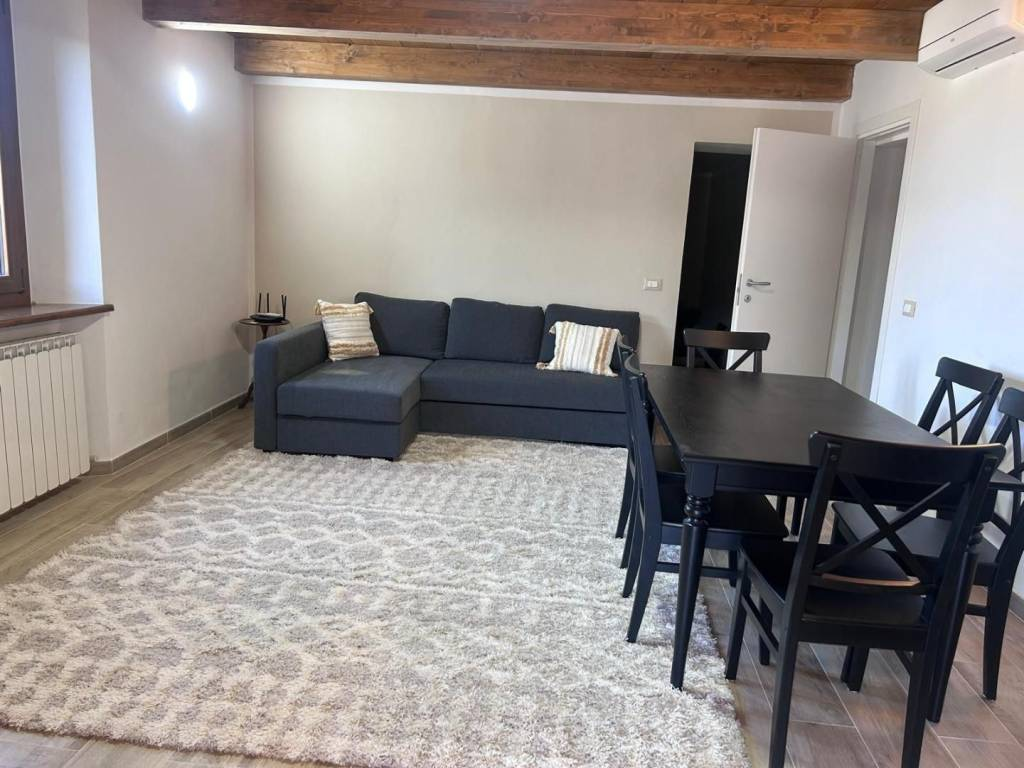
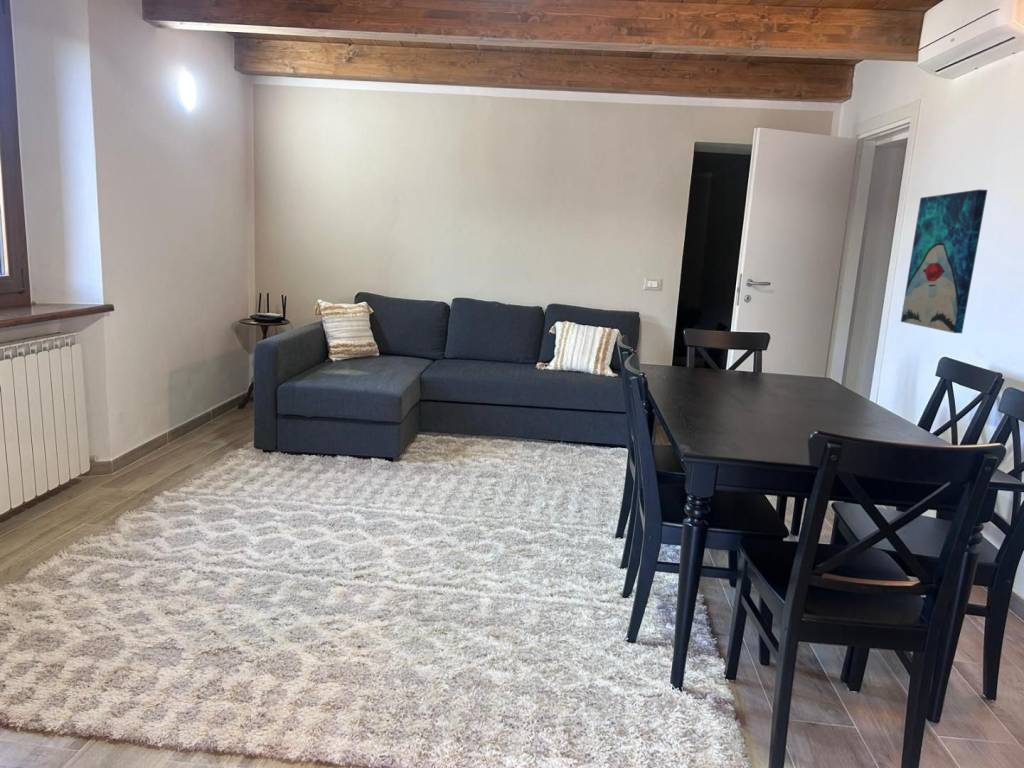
+ wall art [900,189,988,334]
